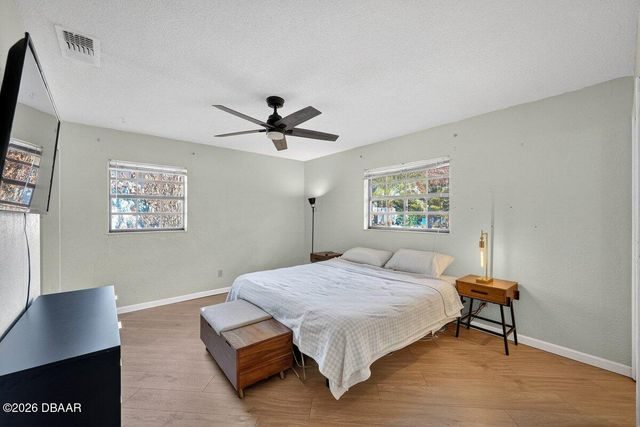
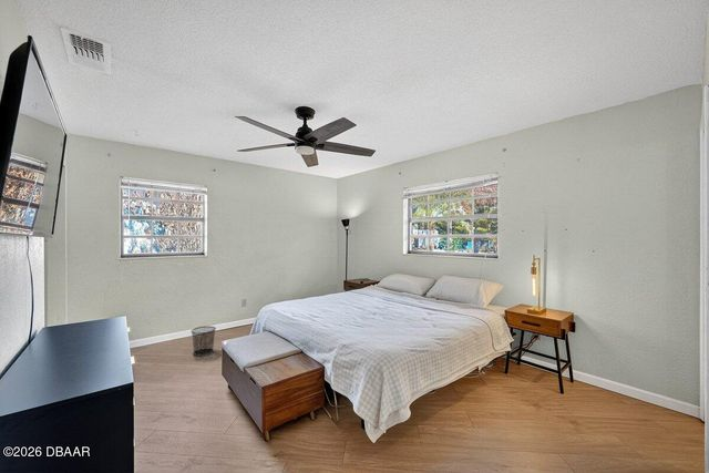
+ waste bin [191,325,217,358]
